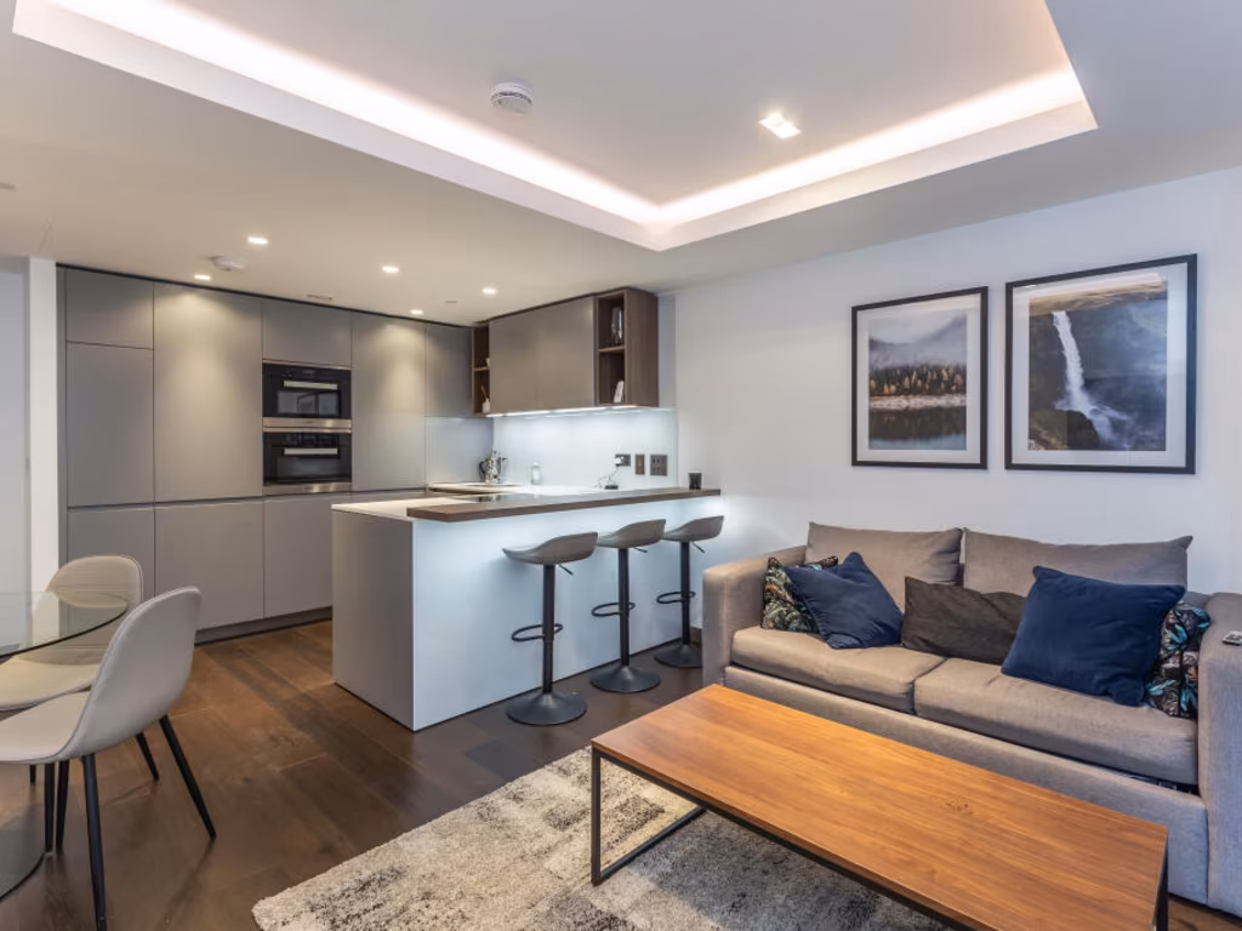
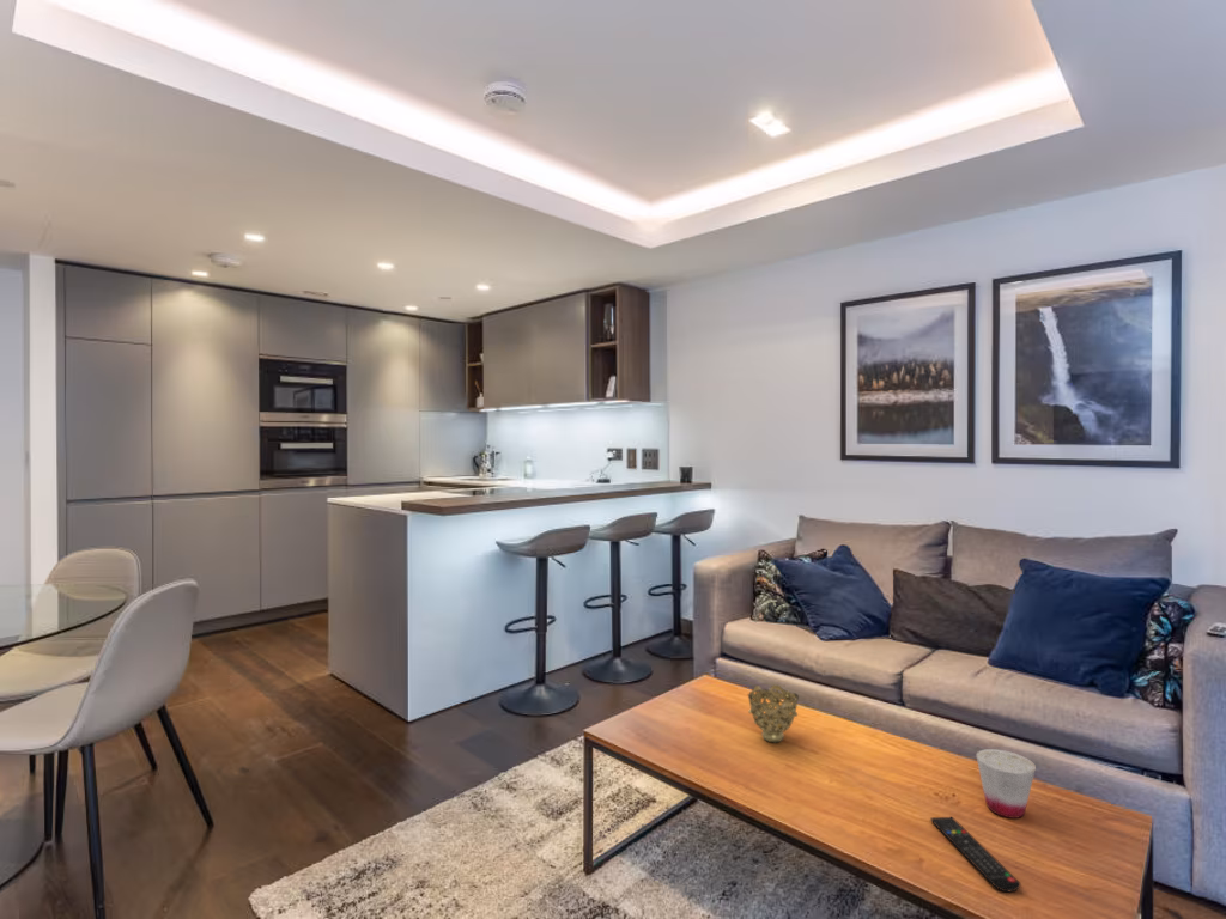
+ remote control [929,816,1021,893]
+ decorative bowl [747,683,800,743]
+ cup [975,748,1037,820]
